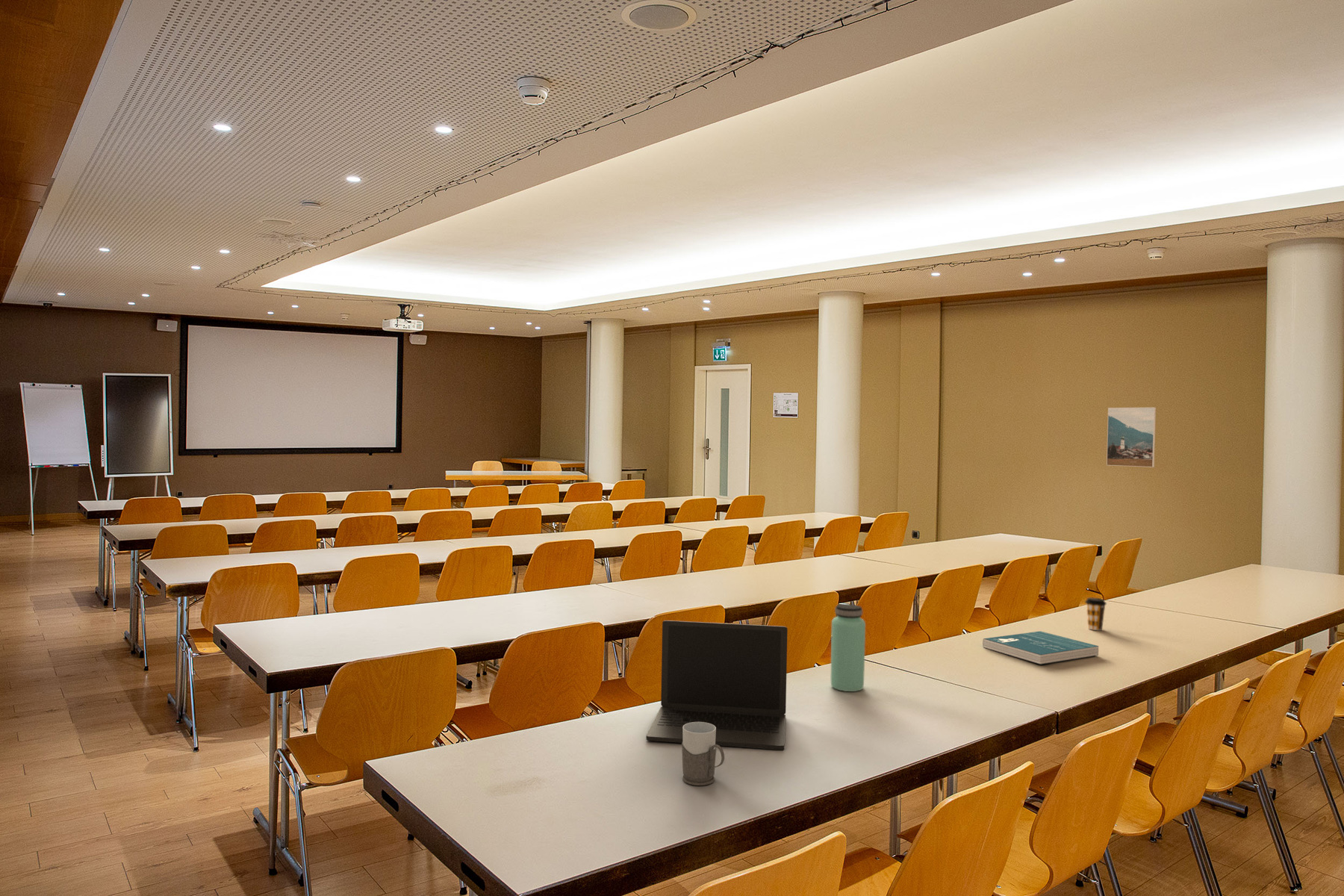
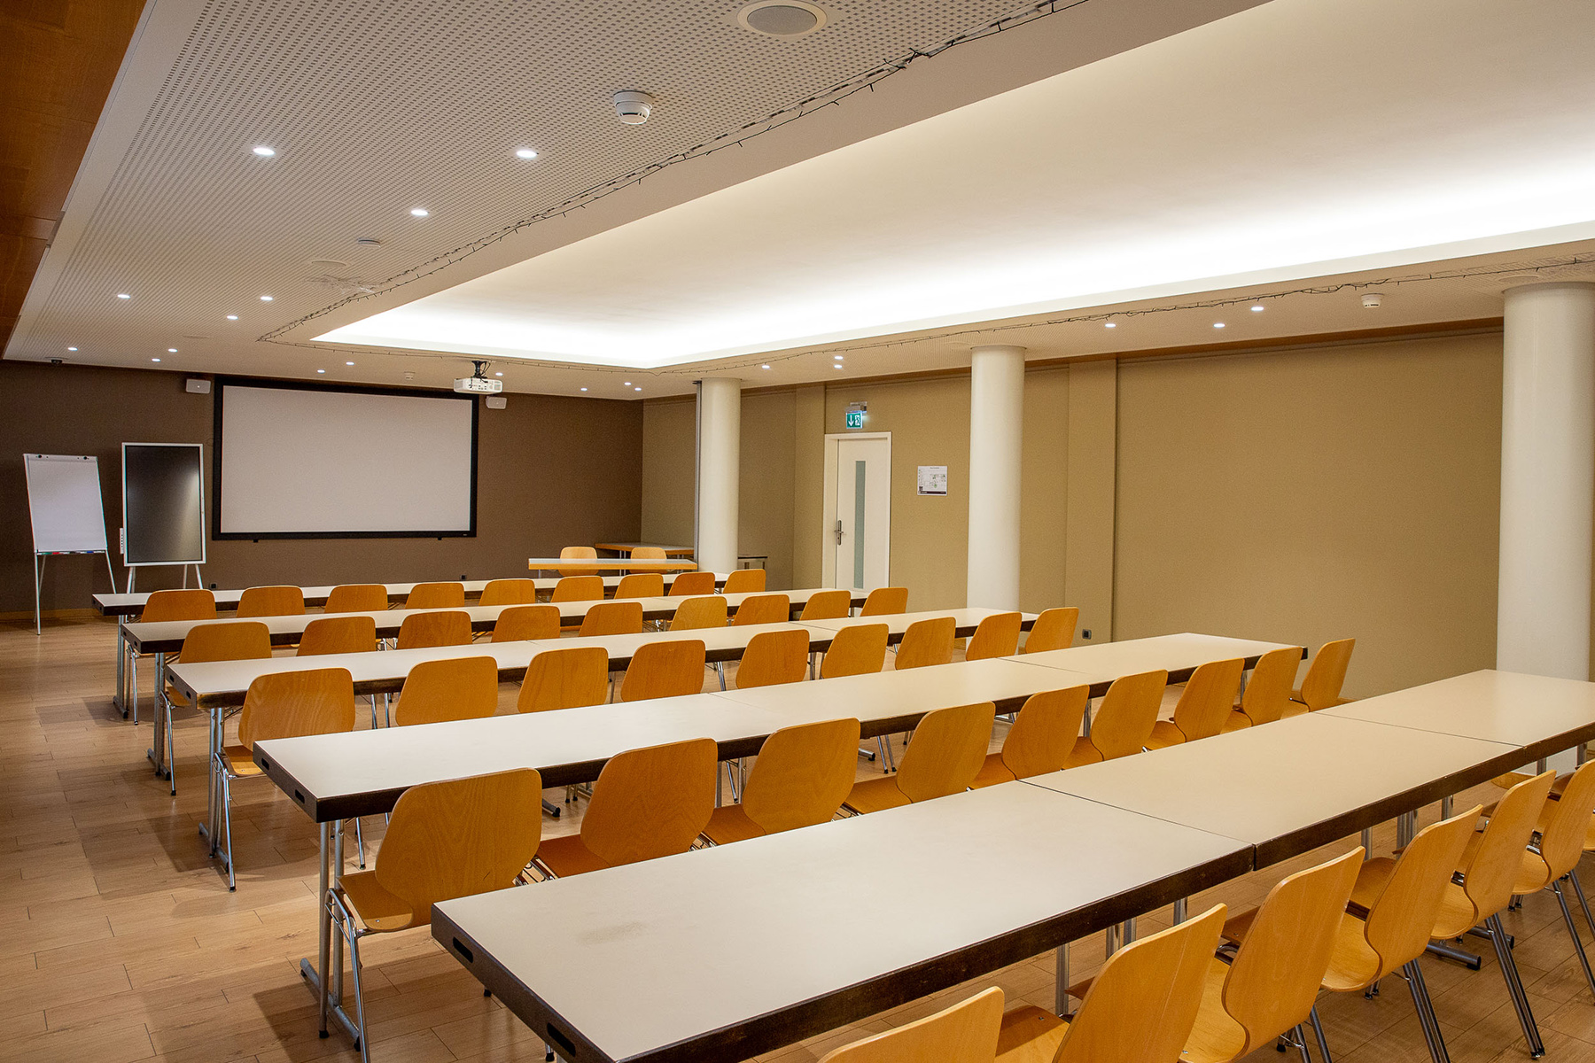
- laptop [645,620,788,750]
- mug [681,722,725,786]
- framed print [1106,407,1157,468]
- bottle [830,603,866,692]
- book [982,630,1099,665]
- coffee cup [1084,597,1107,631]
